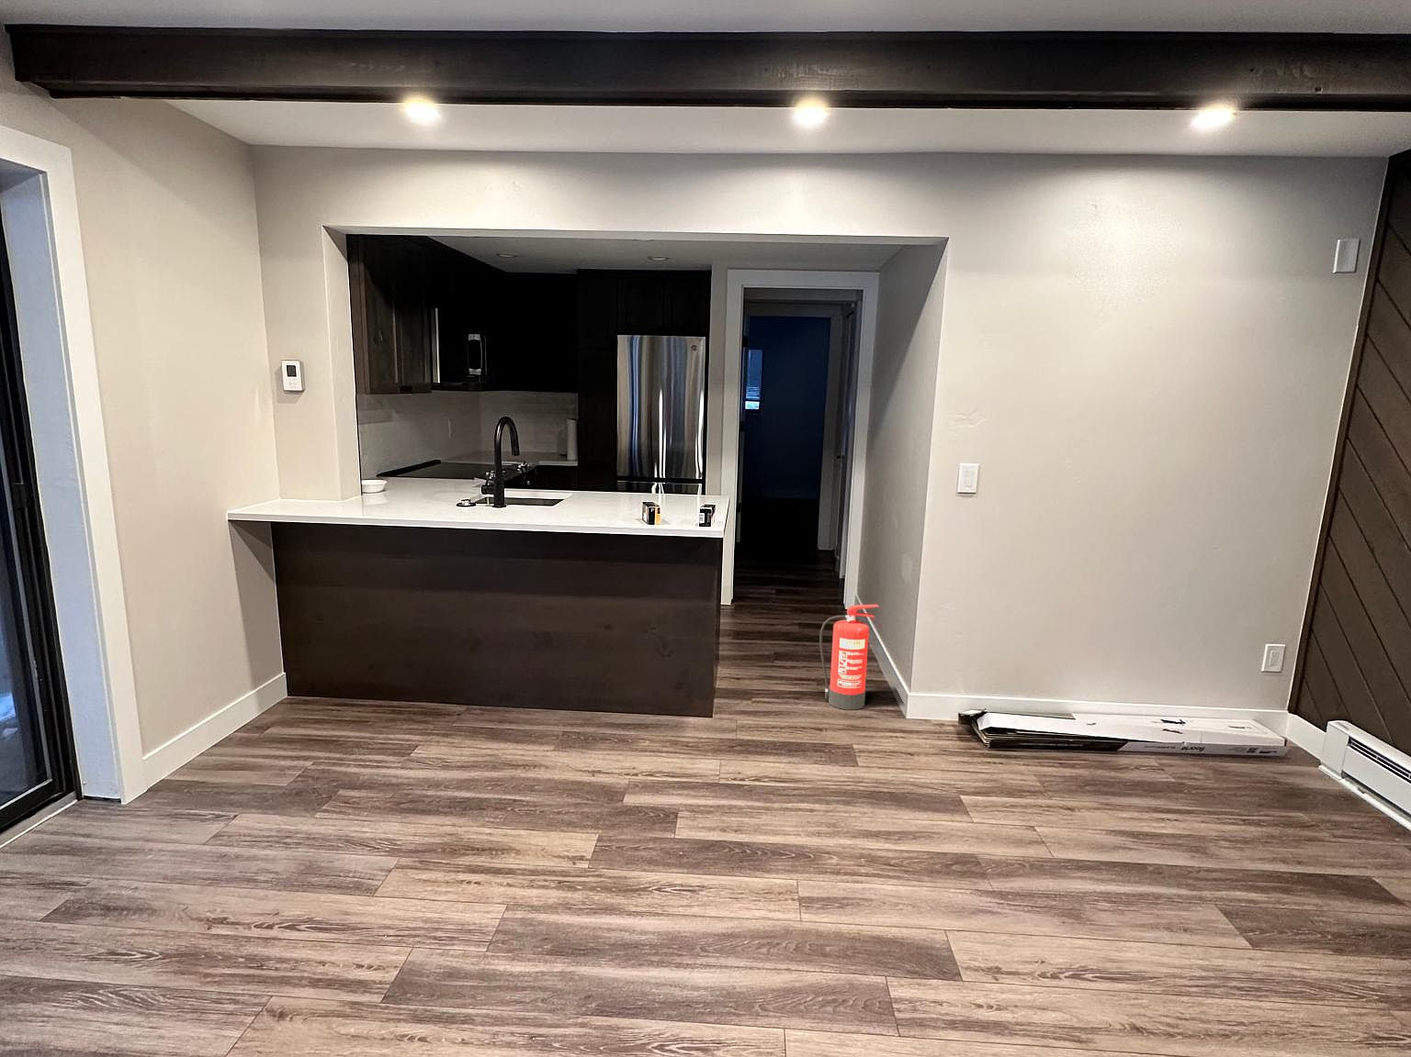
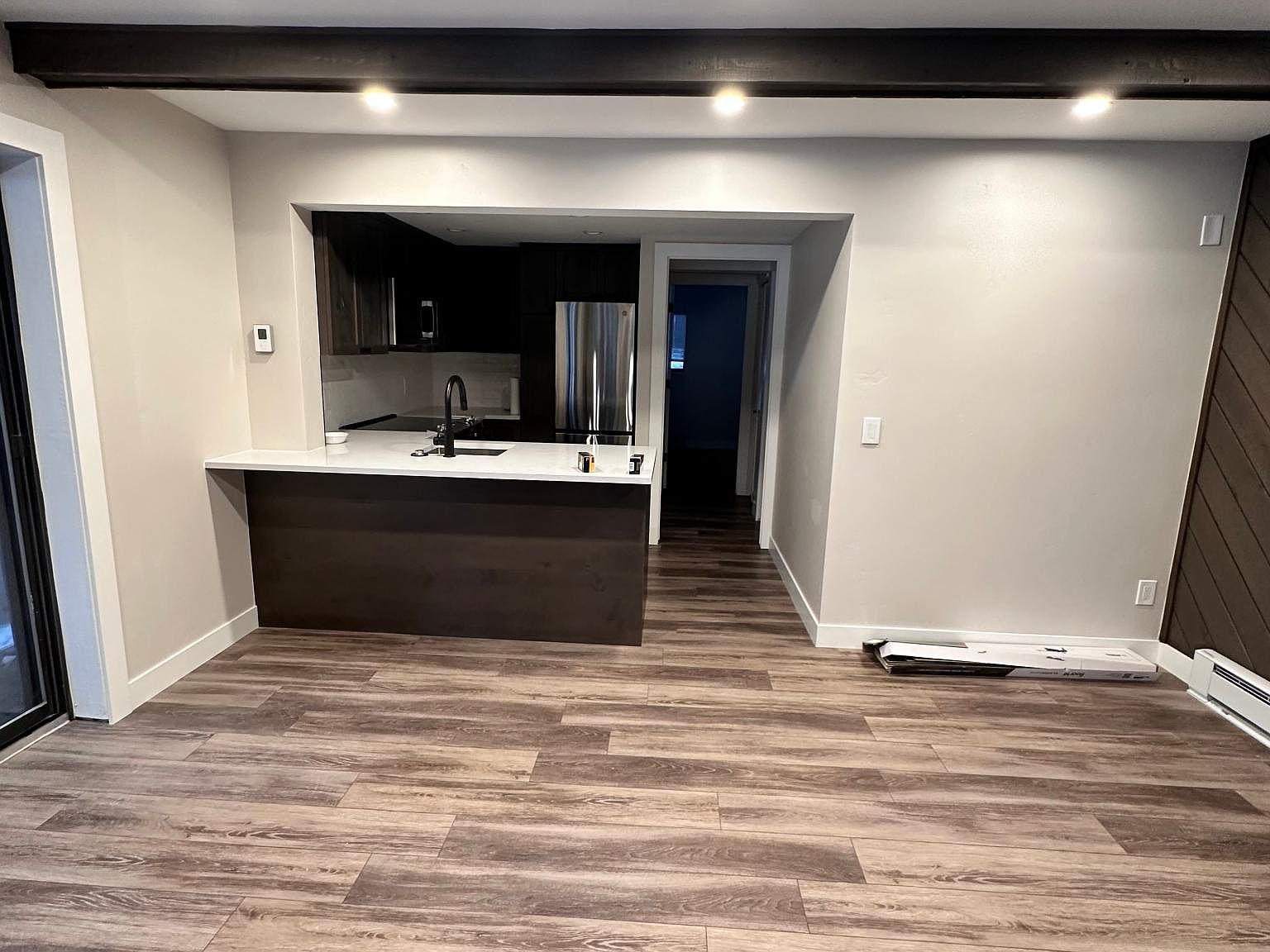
- fire extinguisher [819,604,879,711]
